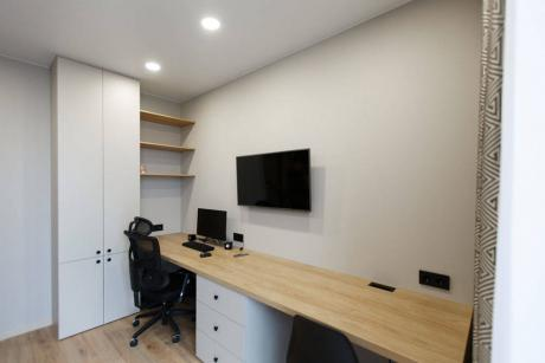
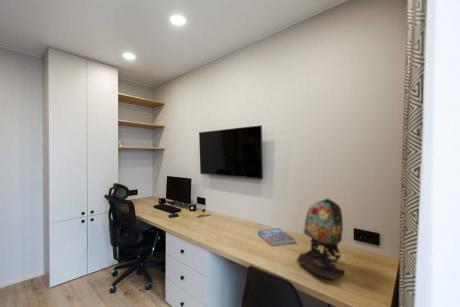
+ book [257,227,296,247]
+ table lamp [295,197,346,280]
